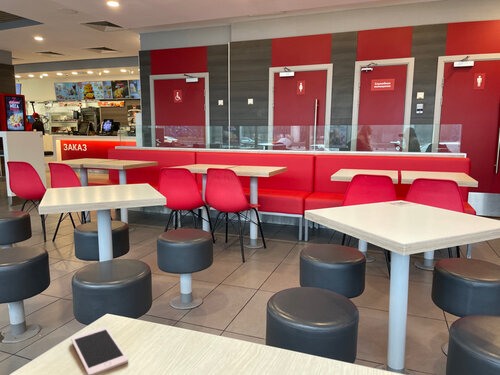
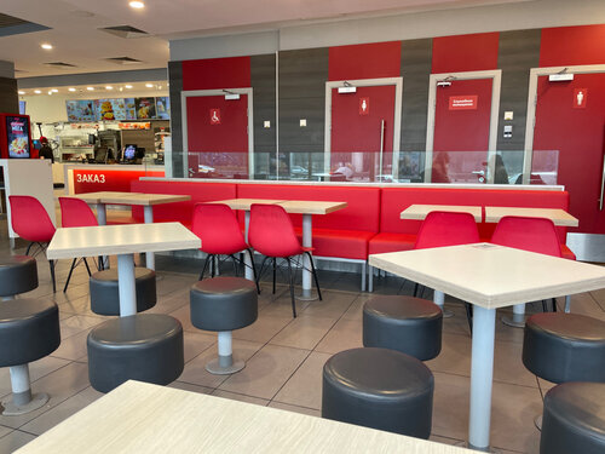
- cell phone [70,326,129,375]
